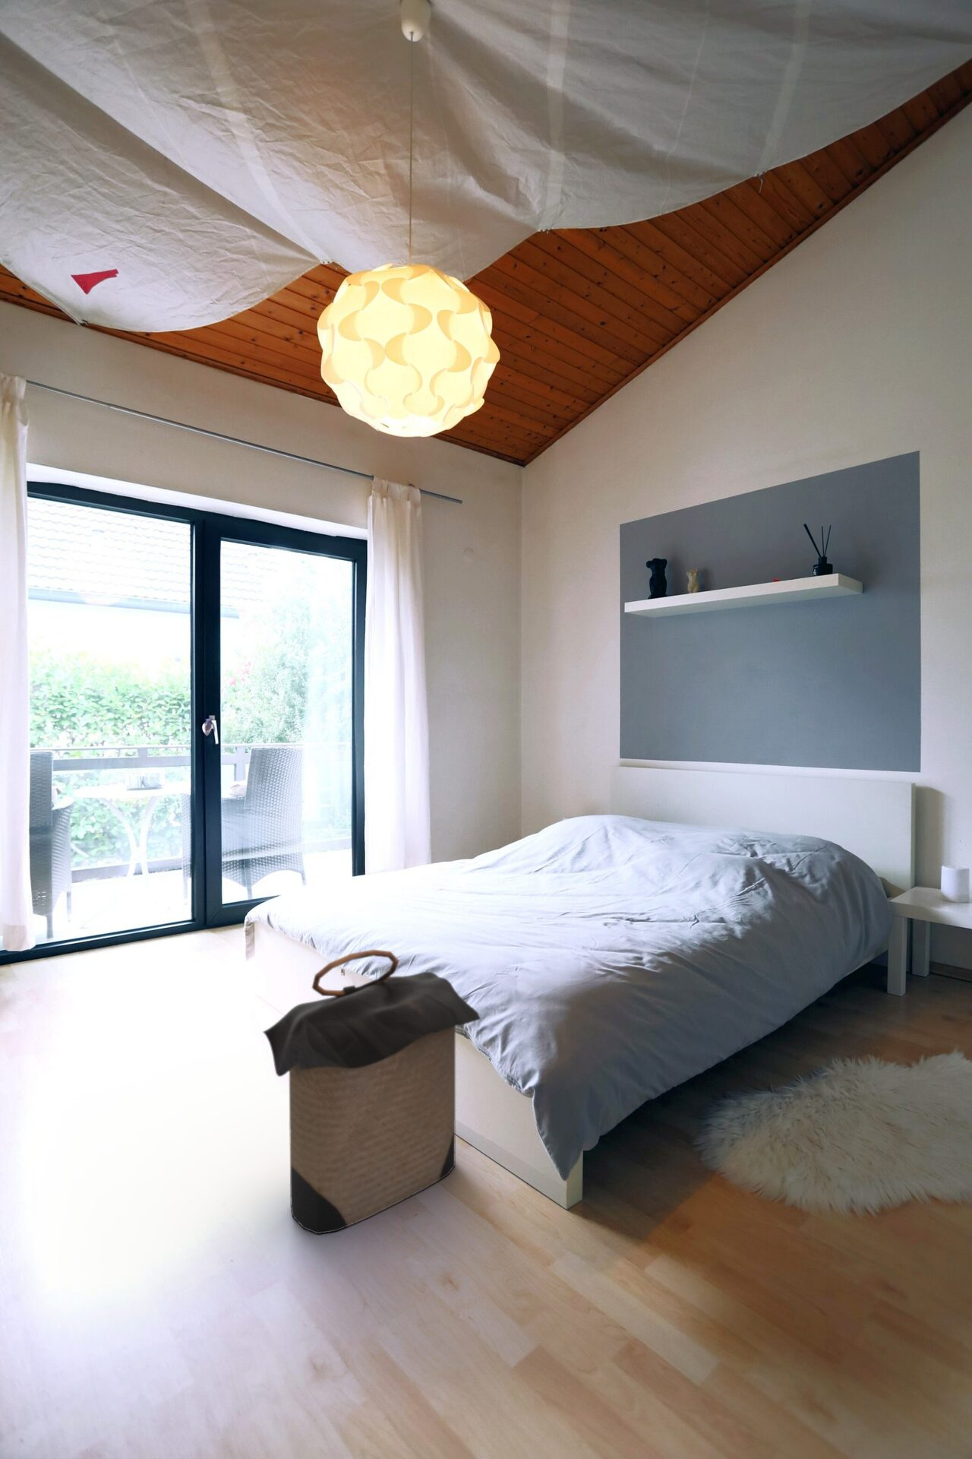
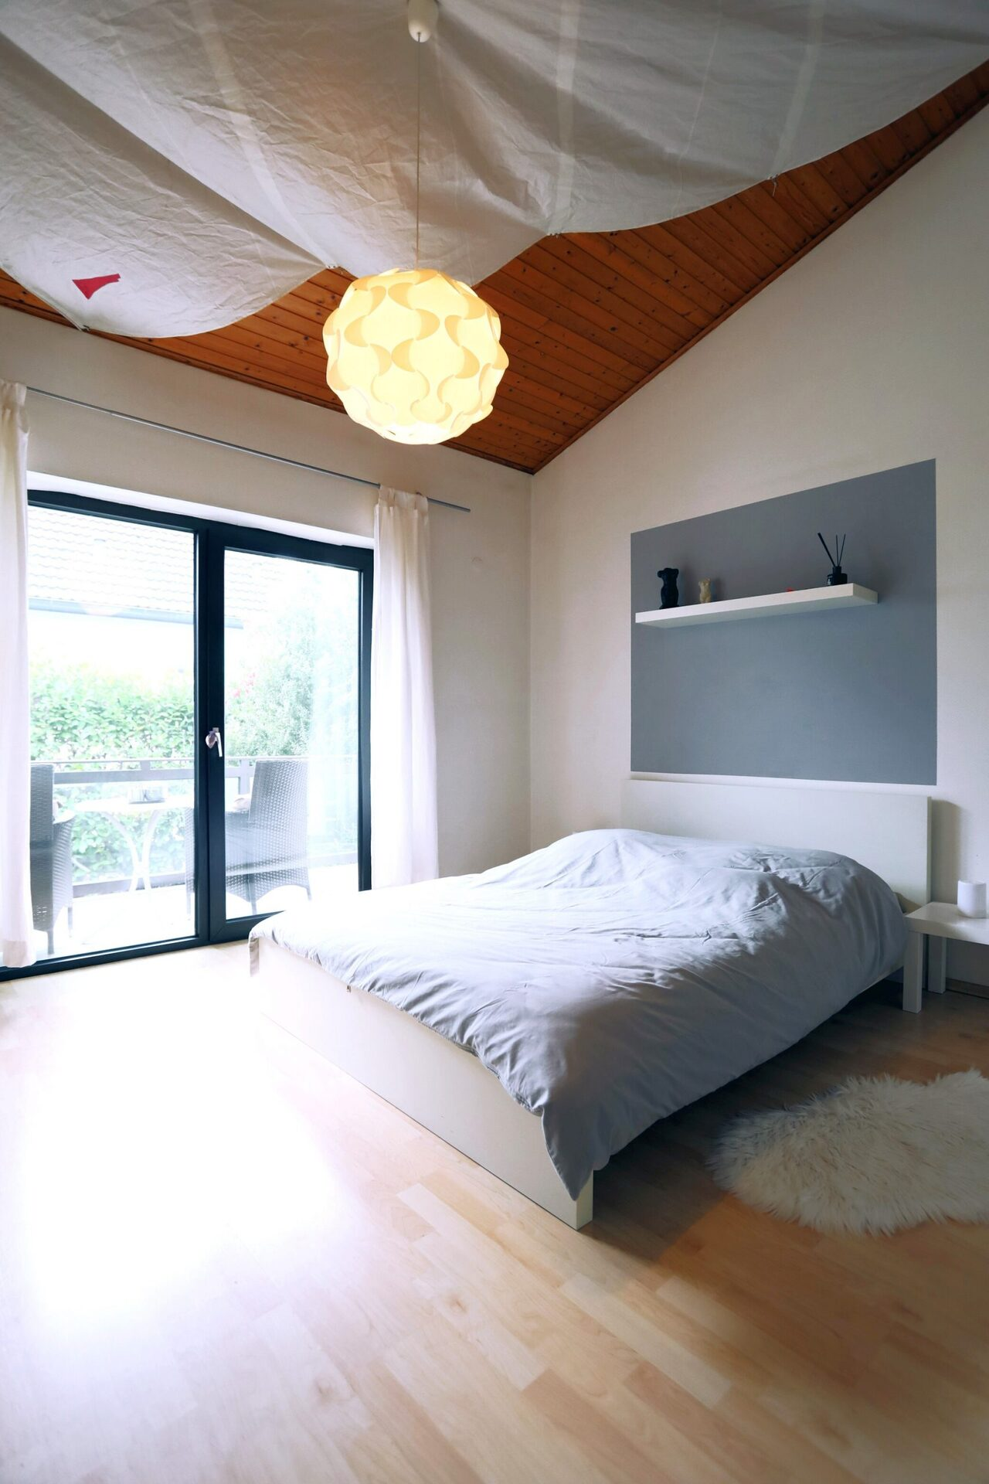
- laundry hamper [261,949,482,1235]
